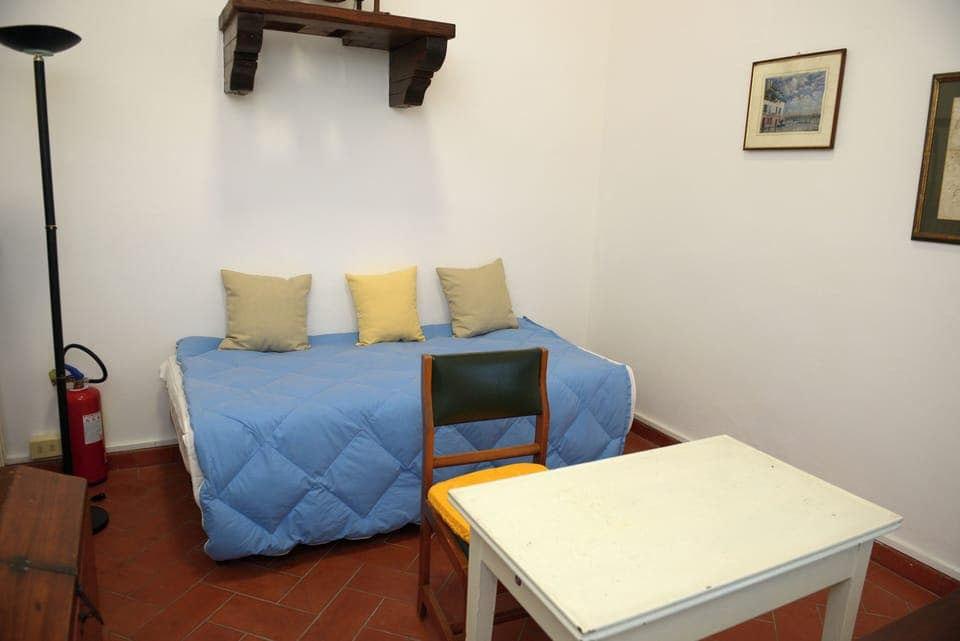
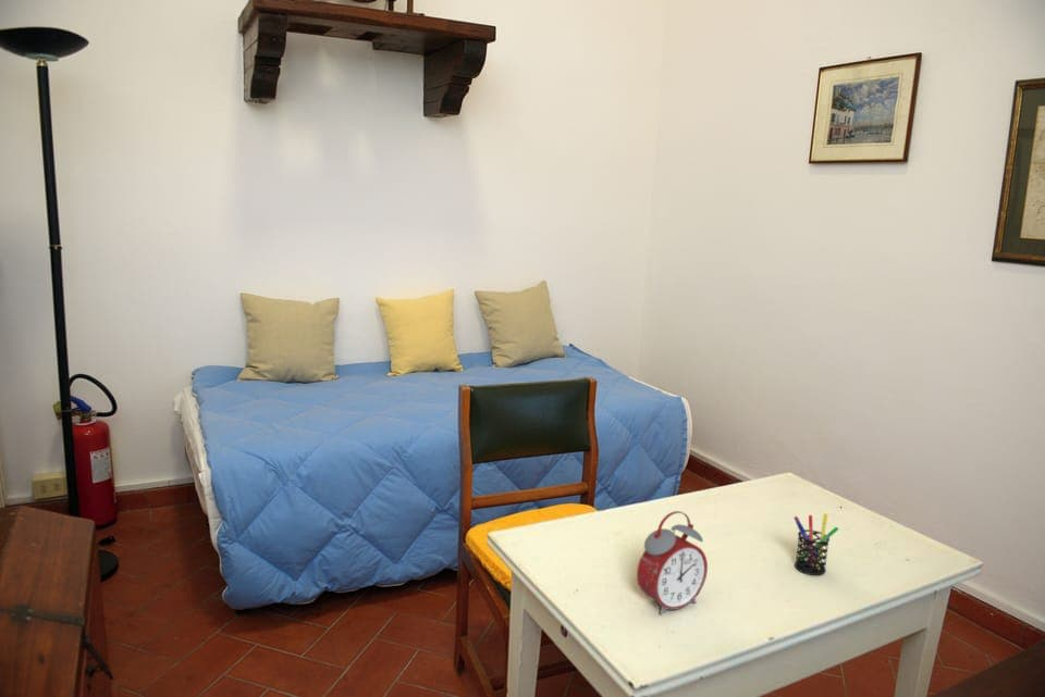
+ alarm clock [636,510,709,615]
+ pen holder [792,512,839,576]
